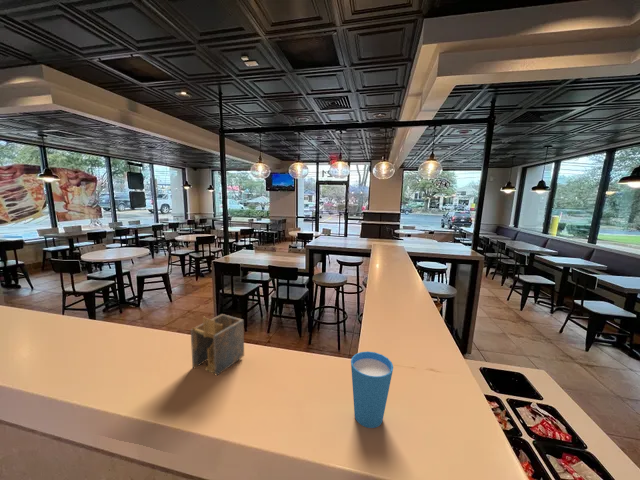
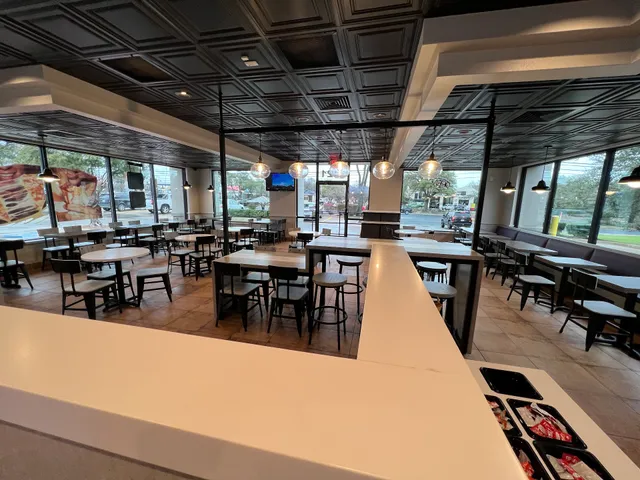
- cup [350,351,394,429]
- napkin holder [190,313,245,377]
